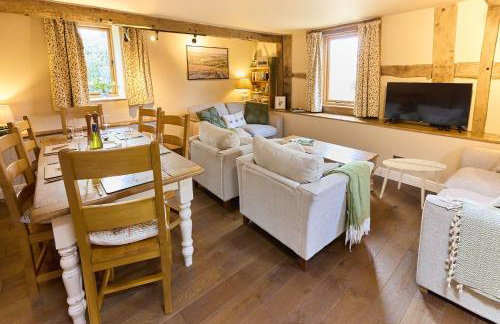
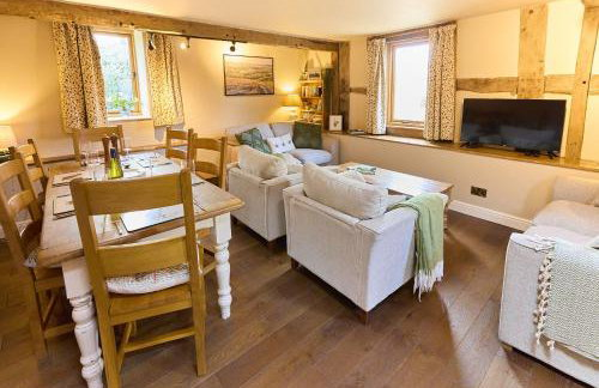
- side table [378,157,448,210]
